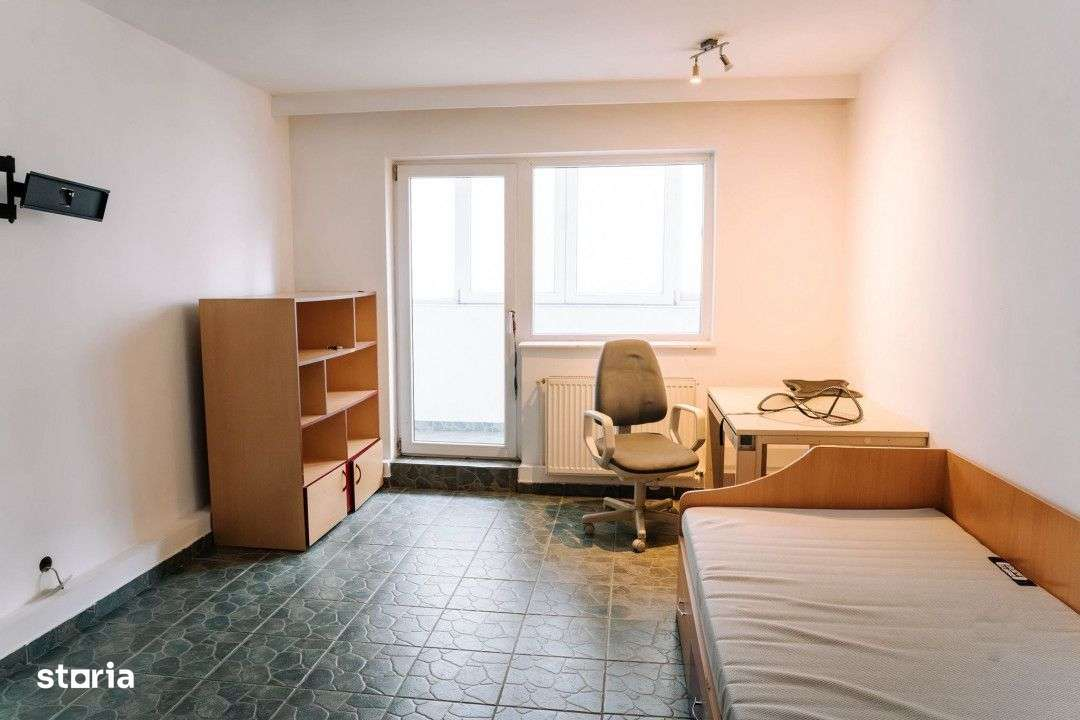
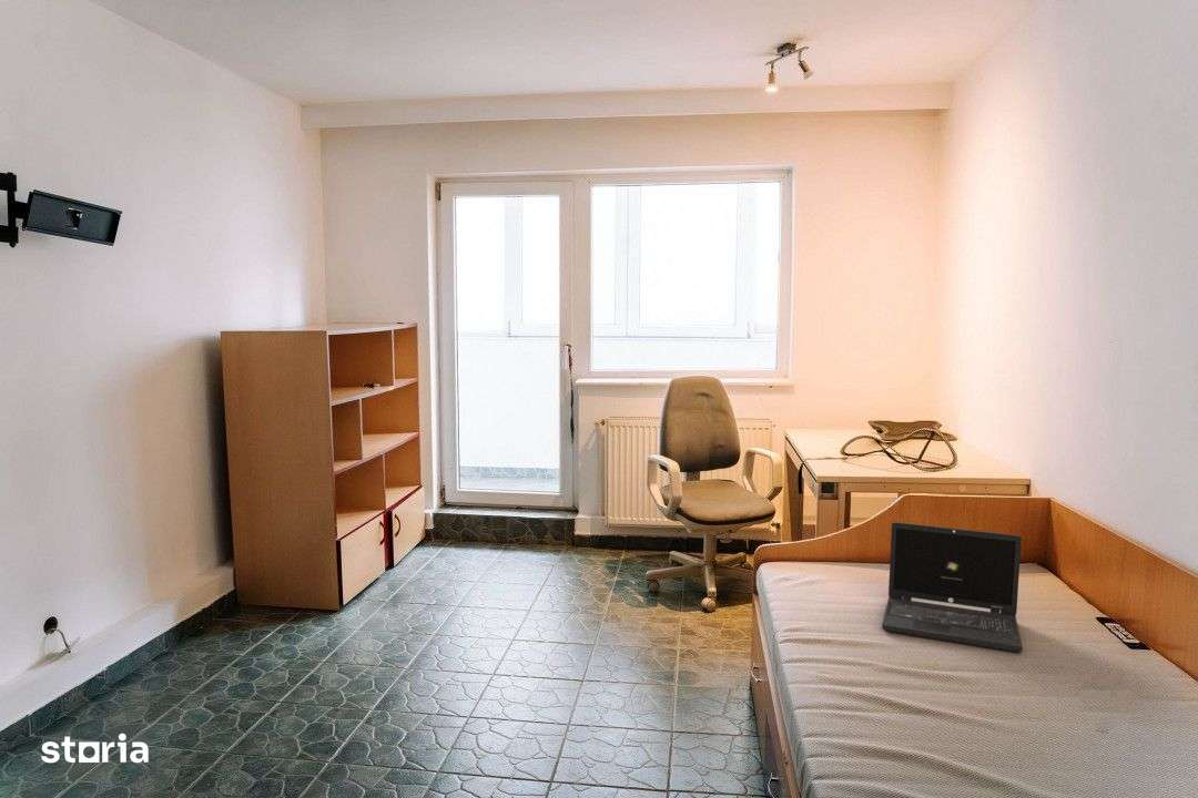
+ laptop [881,521,1024,654]
